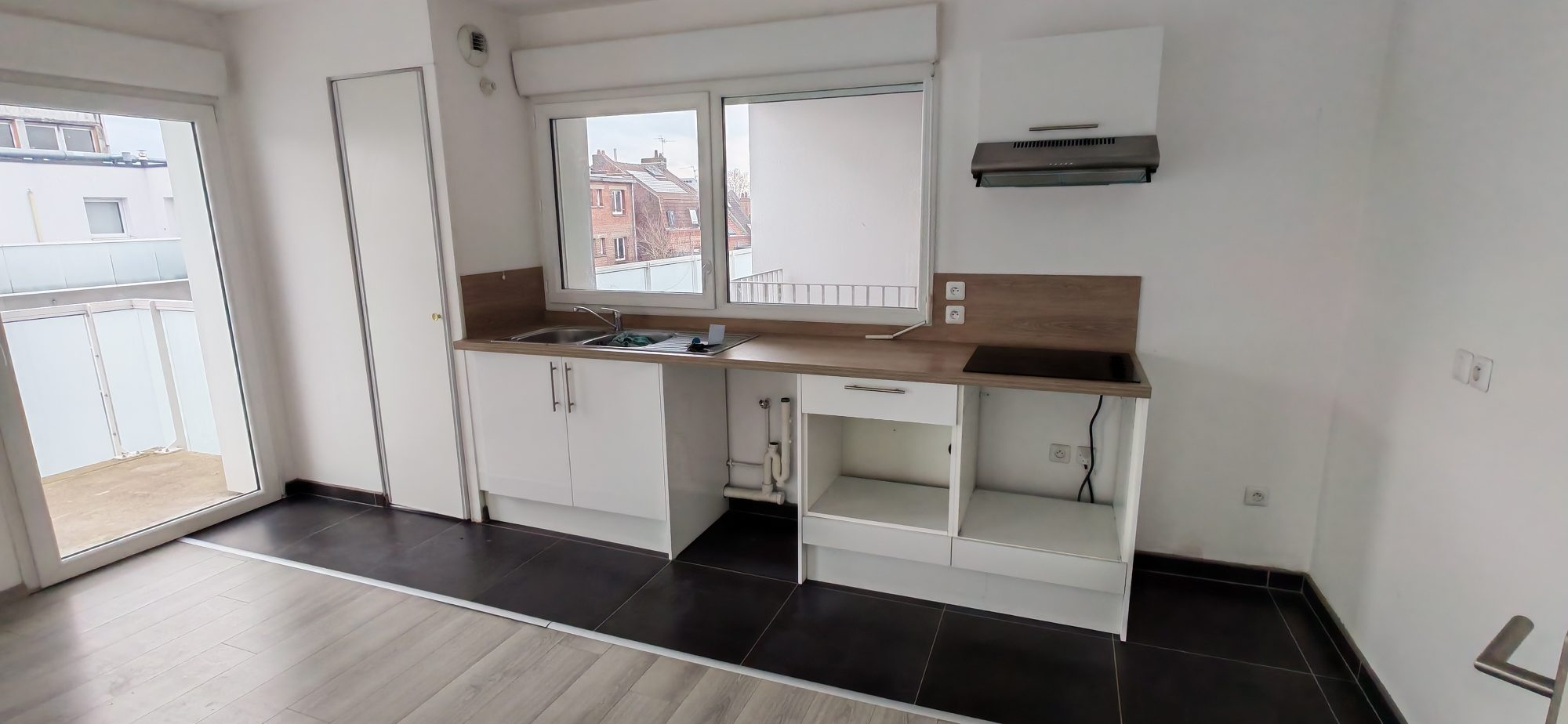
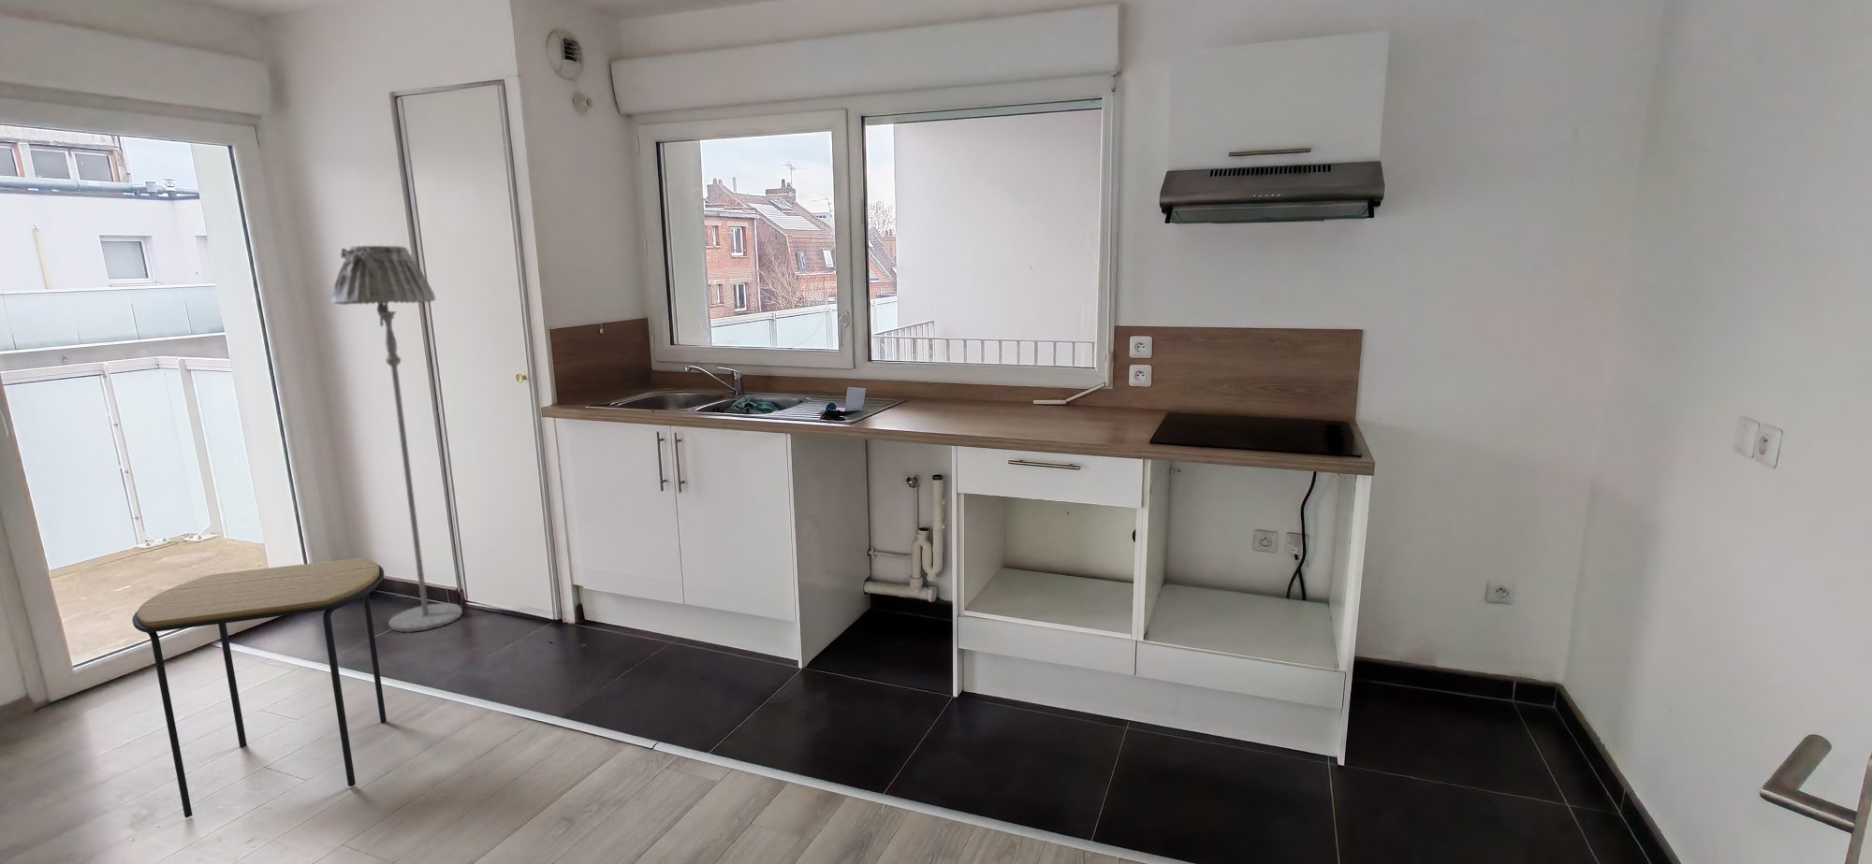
+ floor lamp [332,245,463,632]
+ side table [133,557,388,819]
